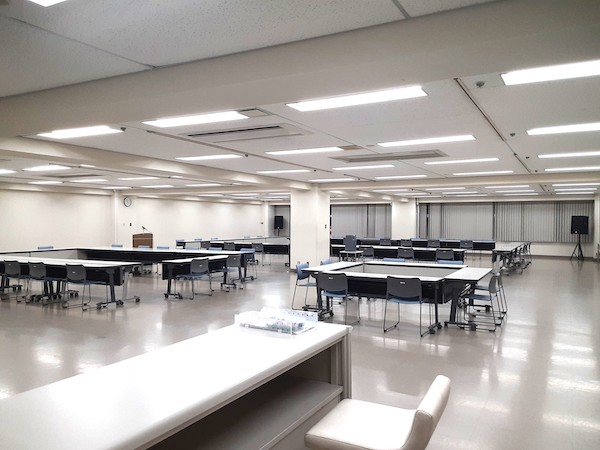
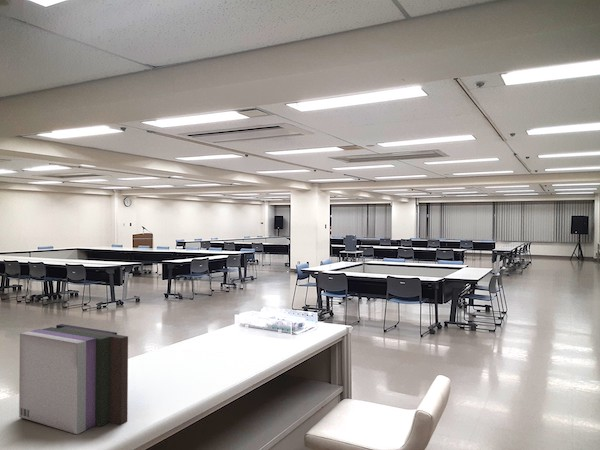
+ books [18,323,129,435]
